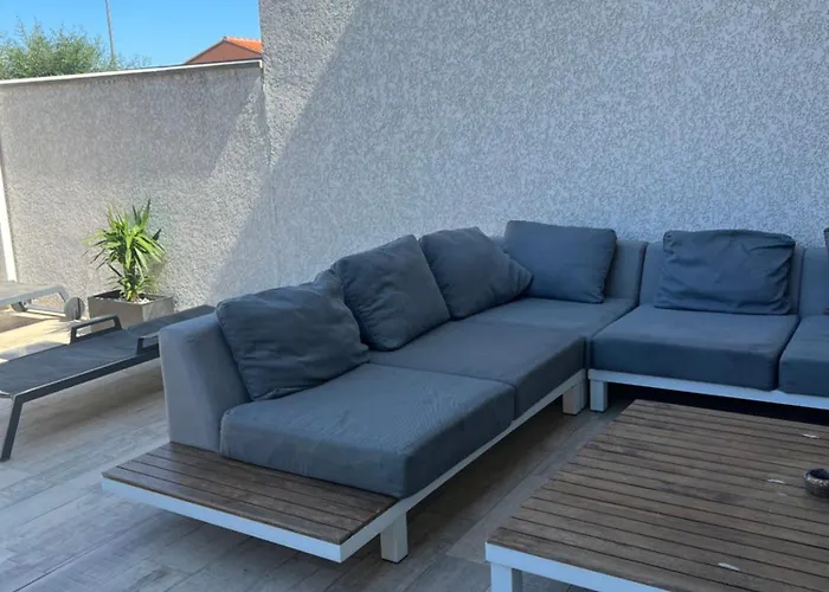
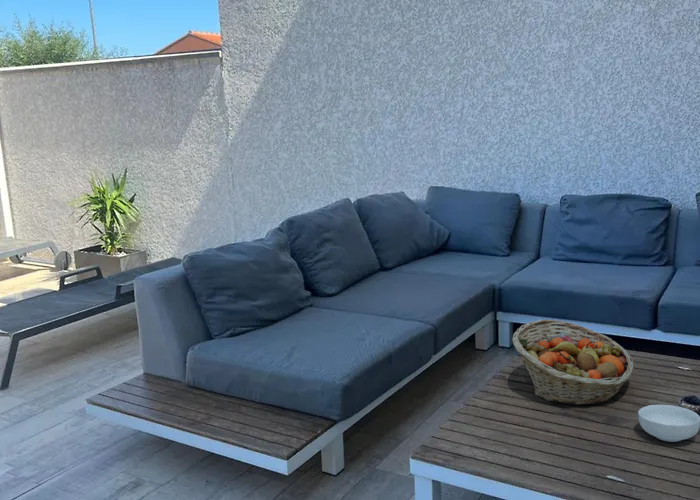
+ fruit basket [511,319,635,406]
+ cereal bowl [637,404,700,443]
